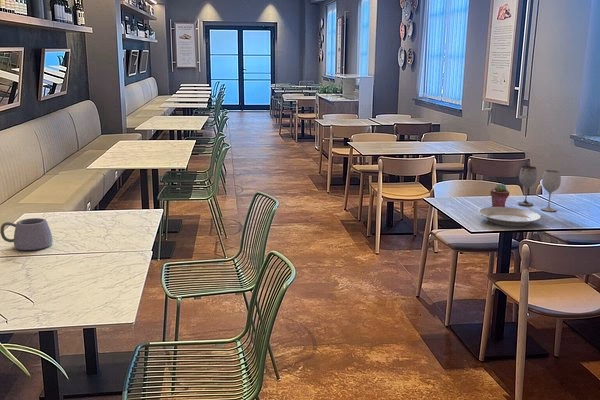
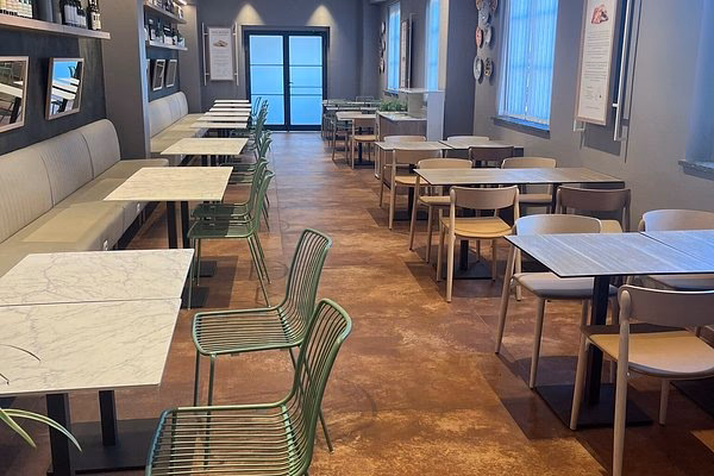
- plate [477,206,542,227]
- mug [0,217,54,251]
- potted succulent [489,183,510,207]
- wineglass [517,165,562,212]
